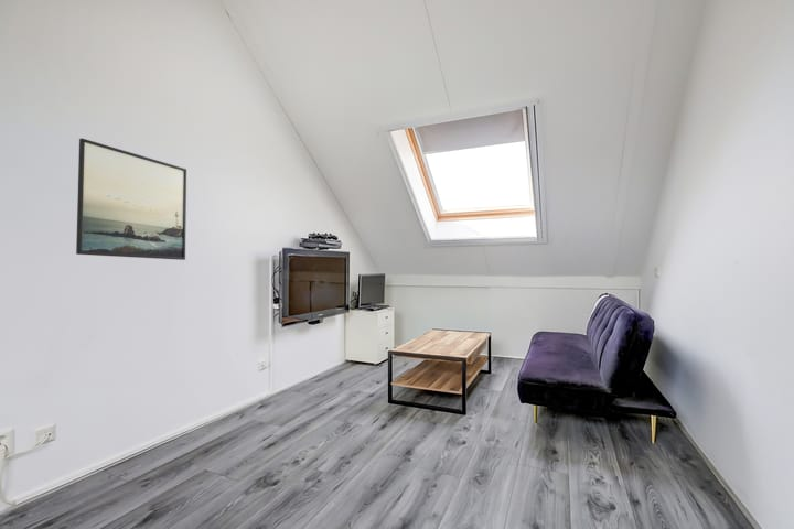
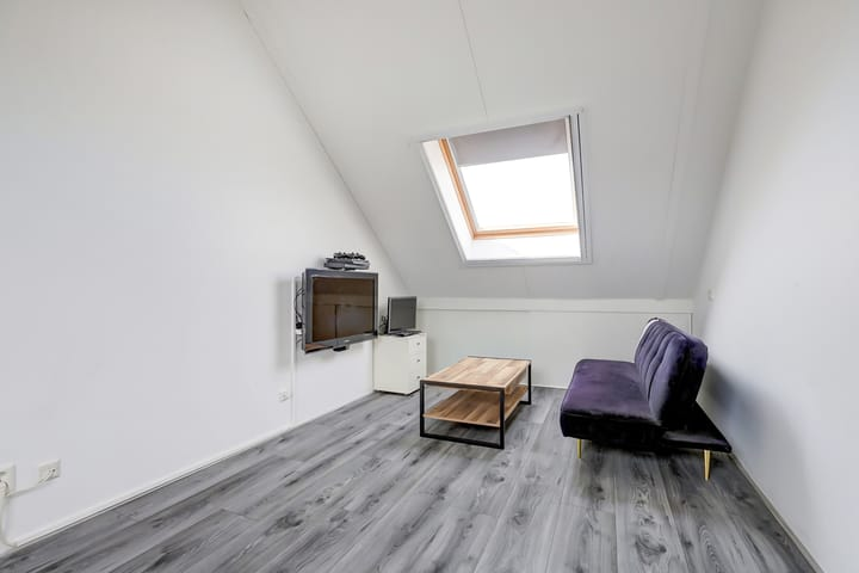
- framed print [75,138,187,261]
